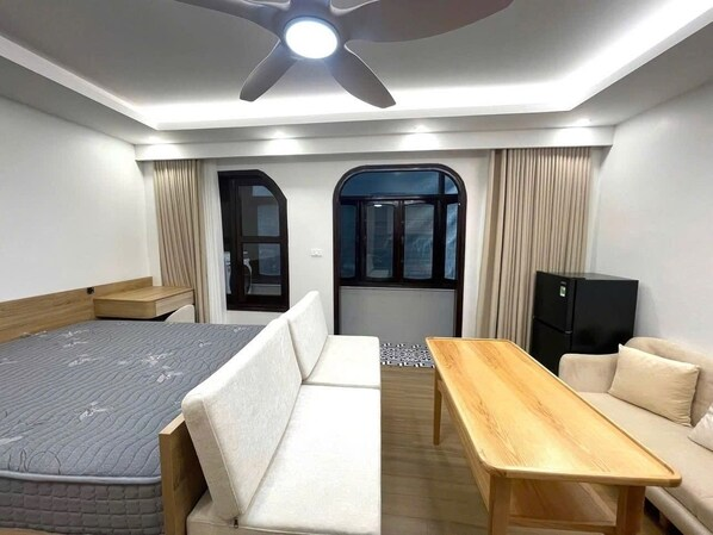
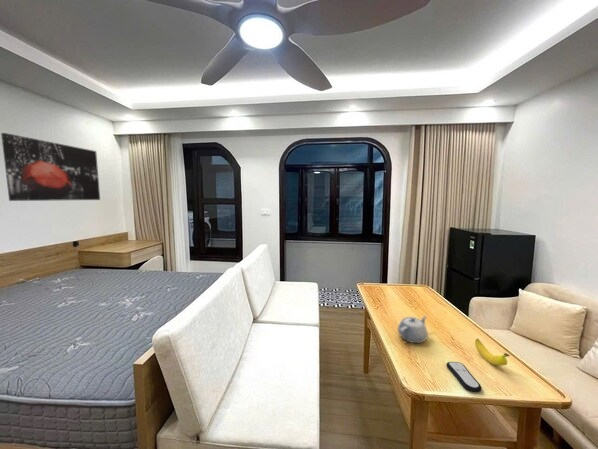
+ teapot [397,315,429,344]
+ wall art [0,132,101,202]
+ remote control [445,361,483,393]
+ banana [474,338,511,366]
